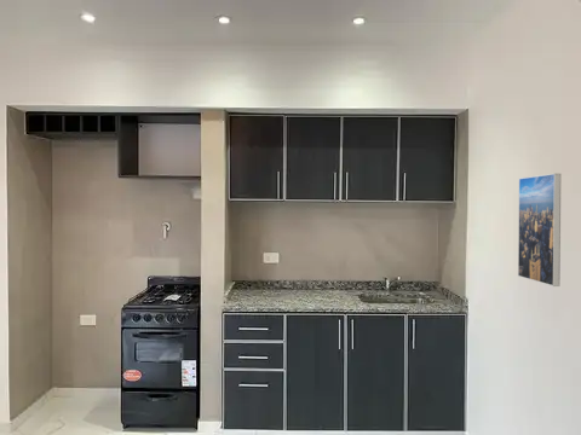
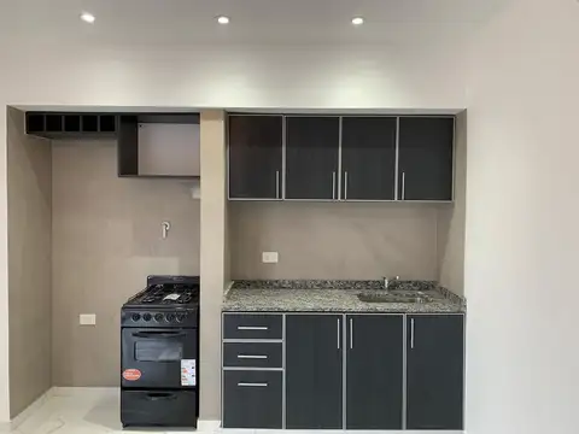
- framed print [517,173,562,288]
